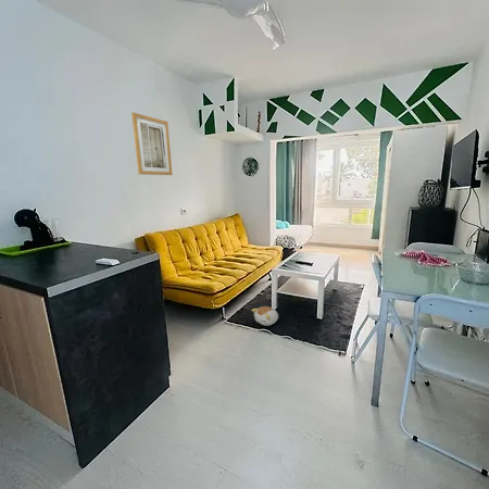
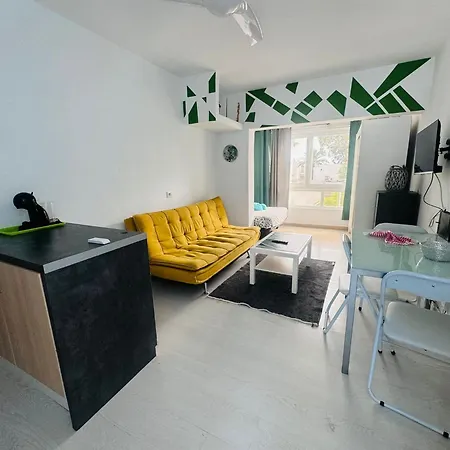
- plush toy [251,305,279,326]
- wall art [130,112,174,176]
